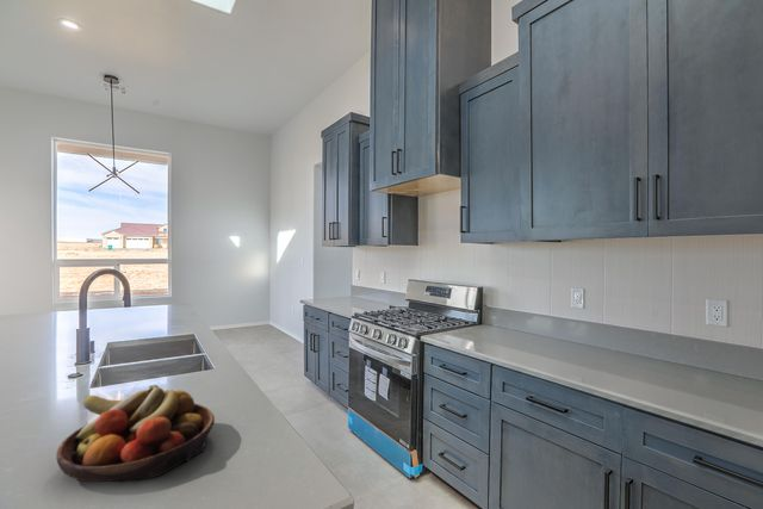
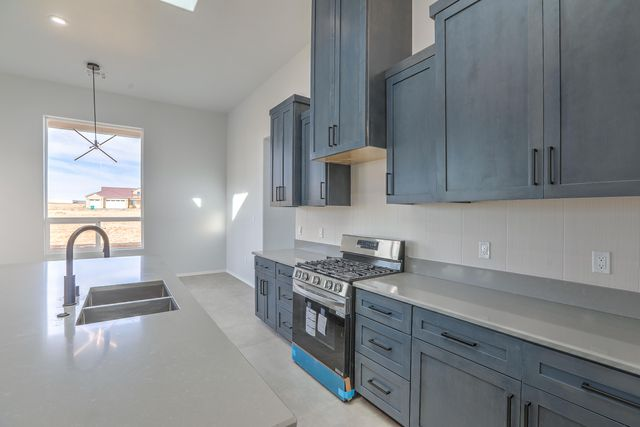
- fruit bowl [55,384,216,483]
